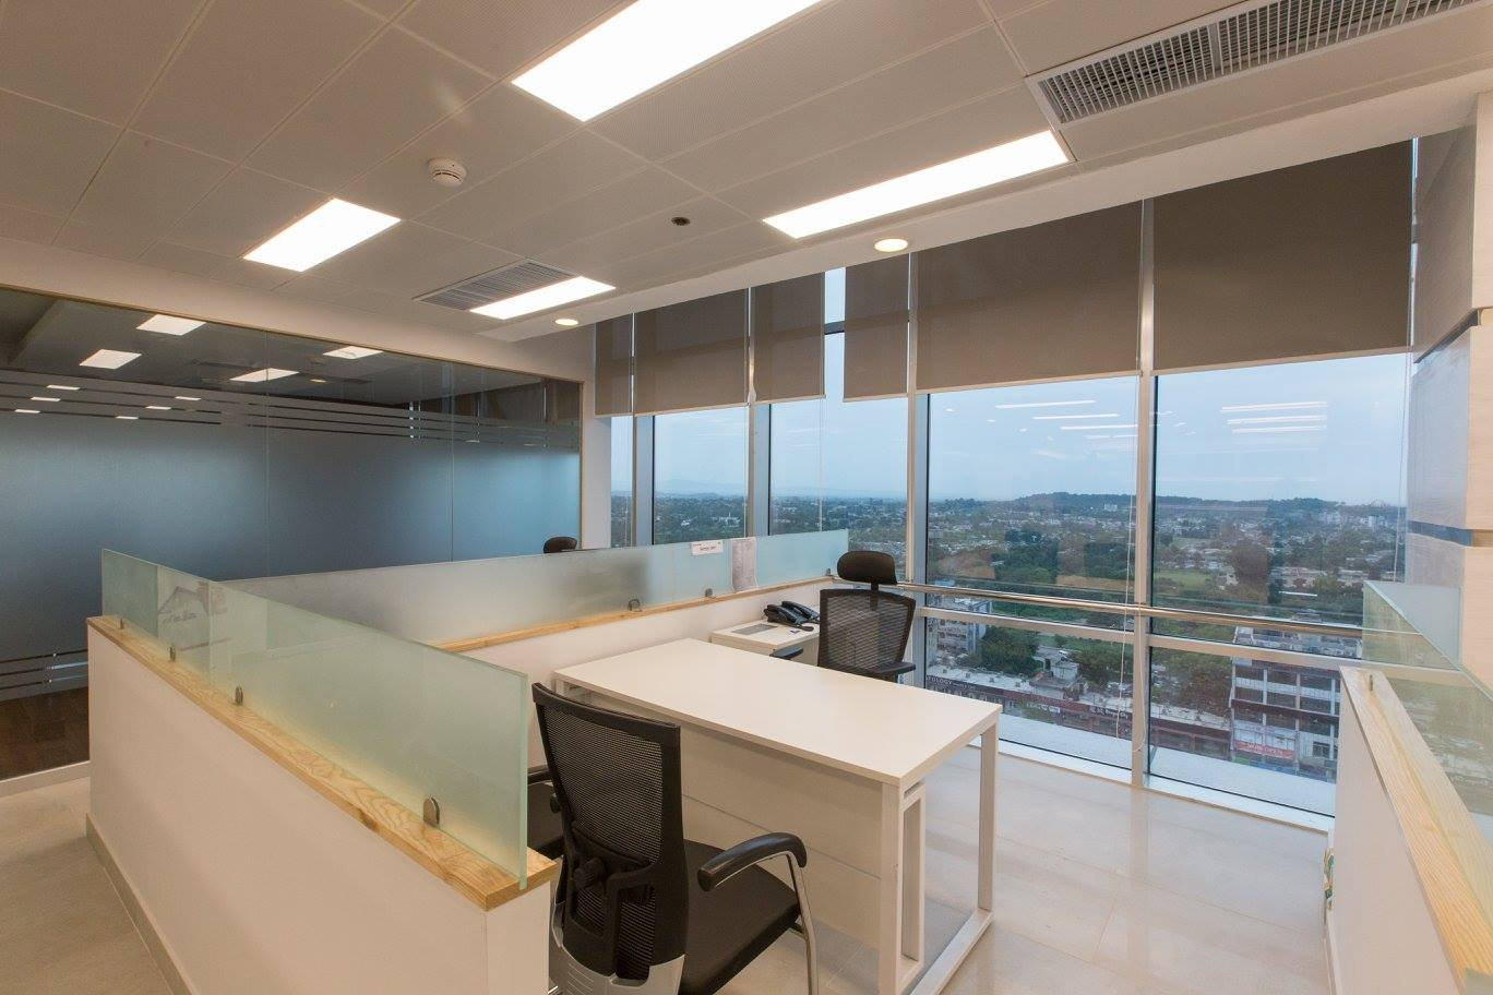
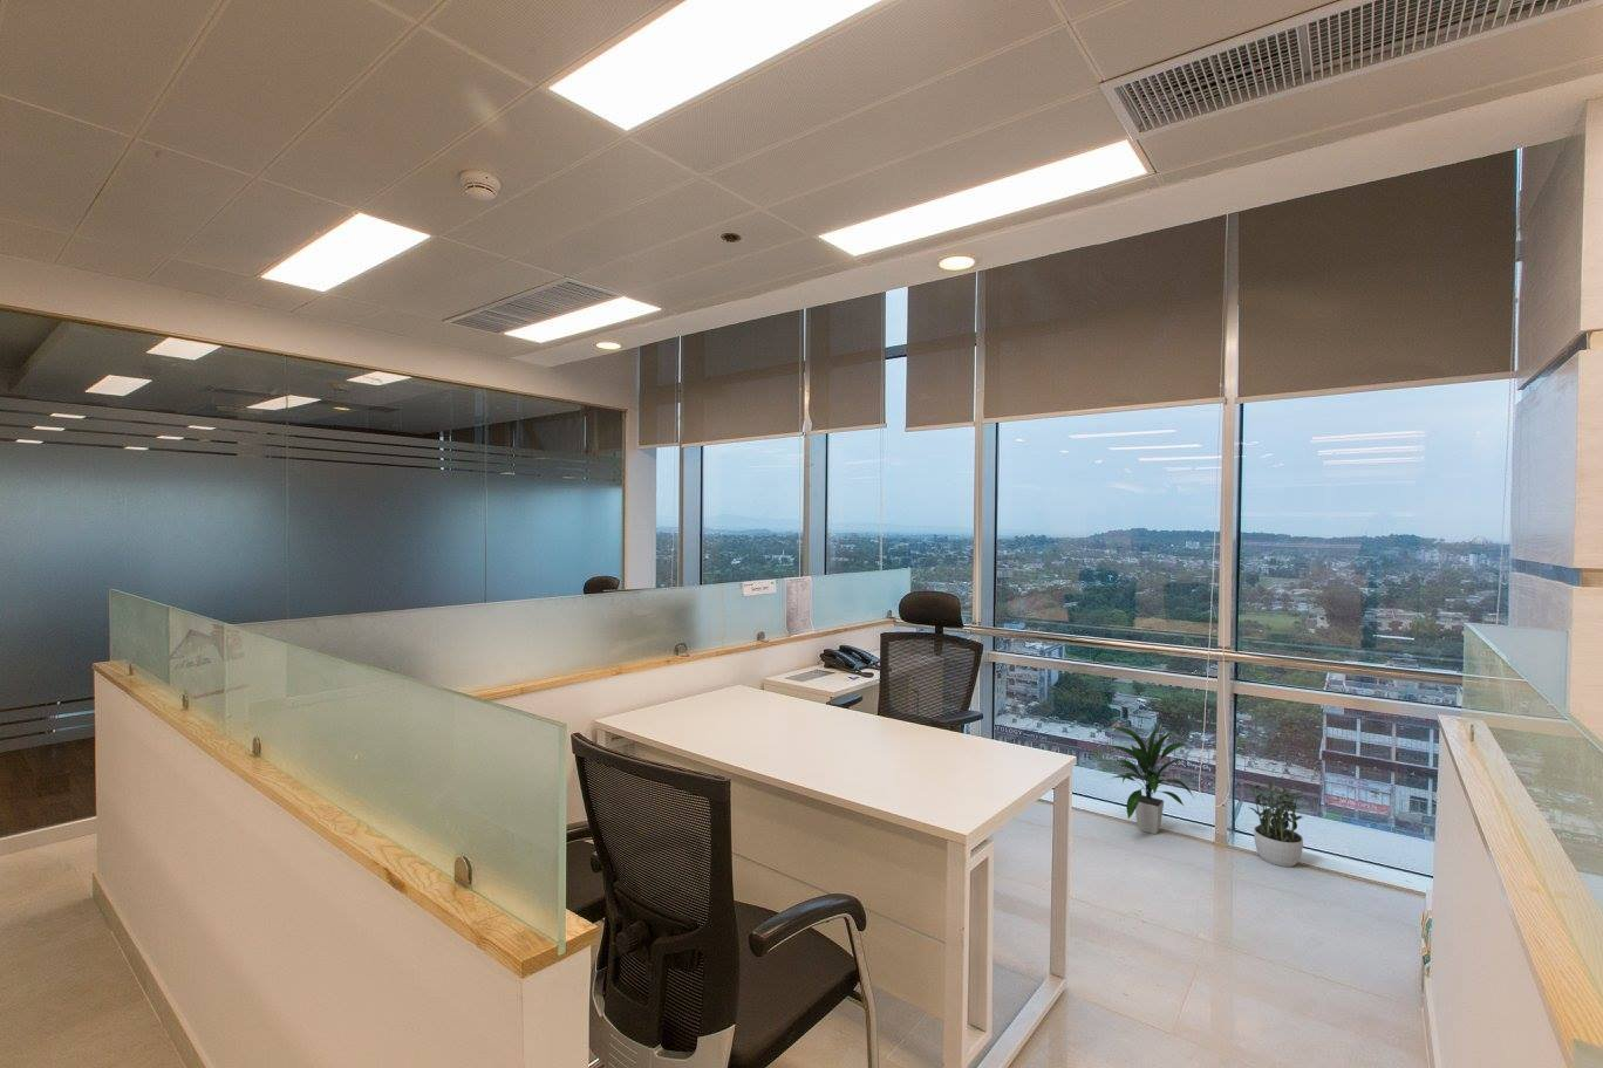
+ potted plant [1243,780,1307,868]
+ indoor plant [1103,721,1195,834]
